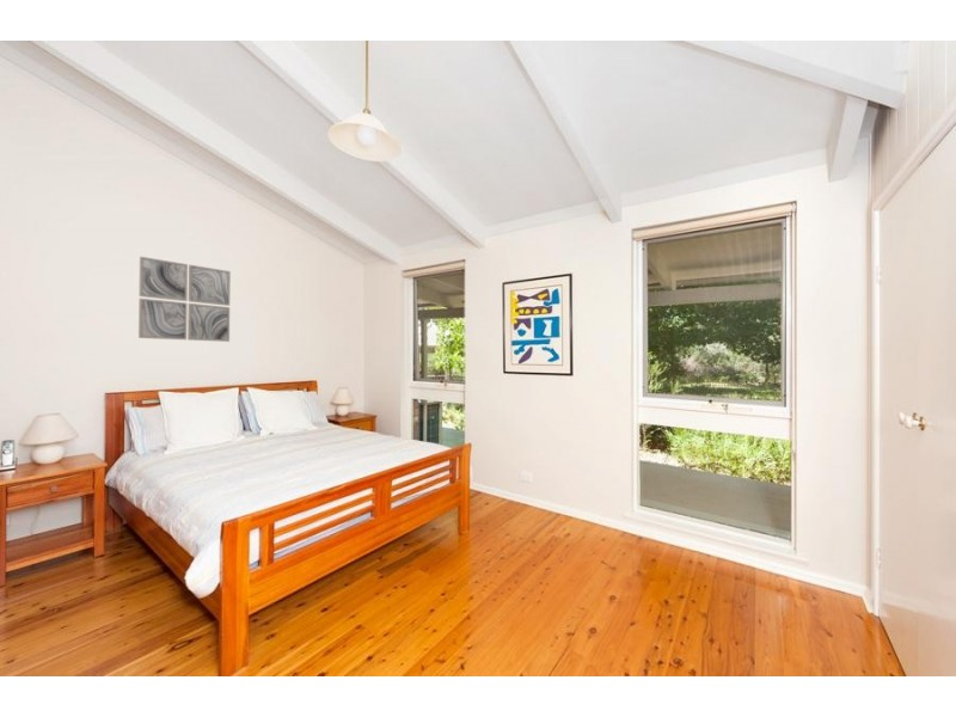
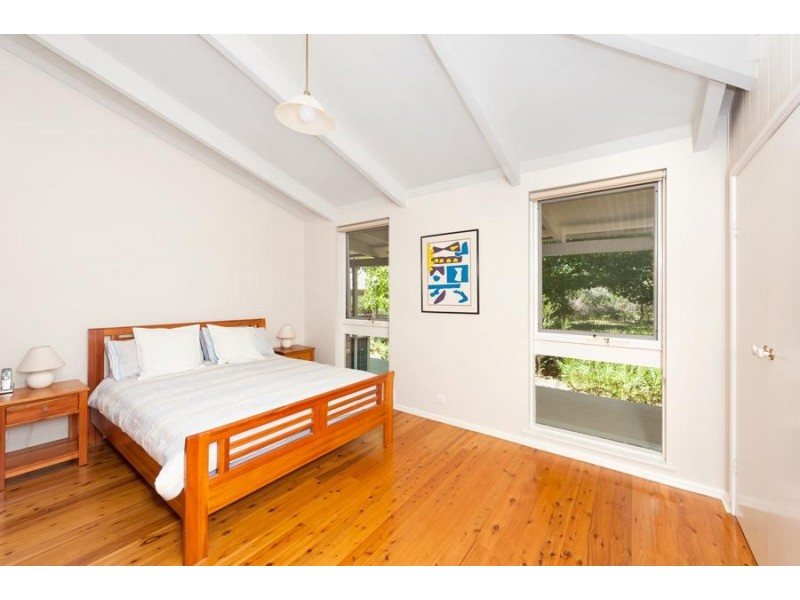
- wall art [137,256,232,343]
